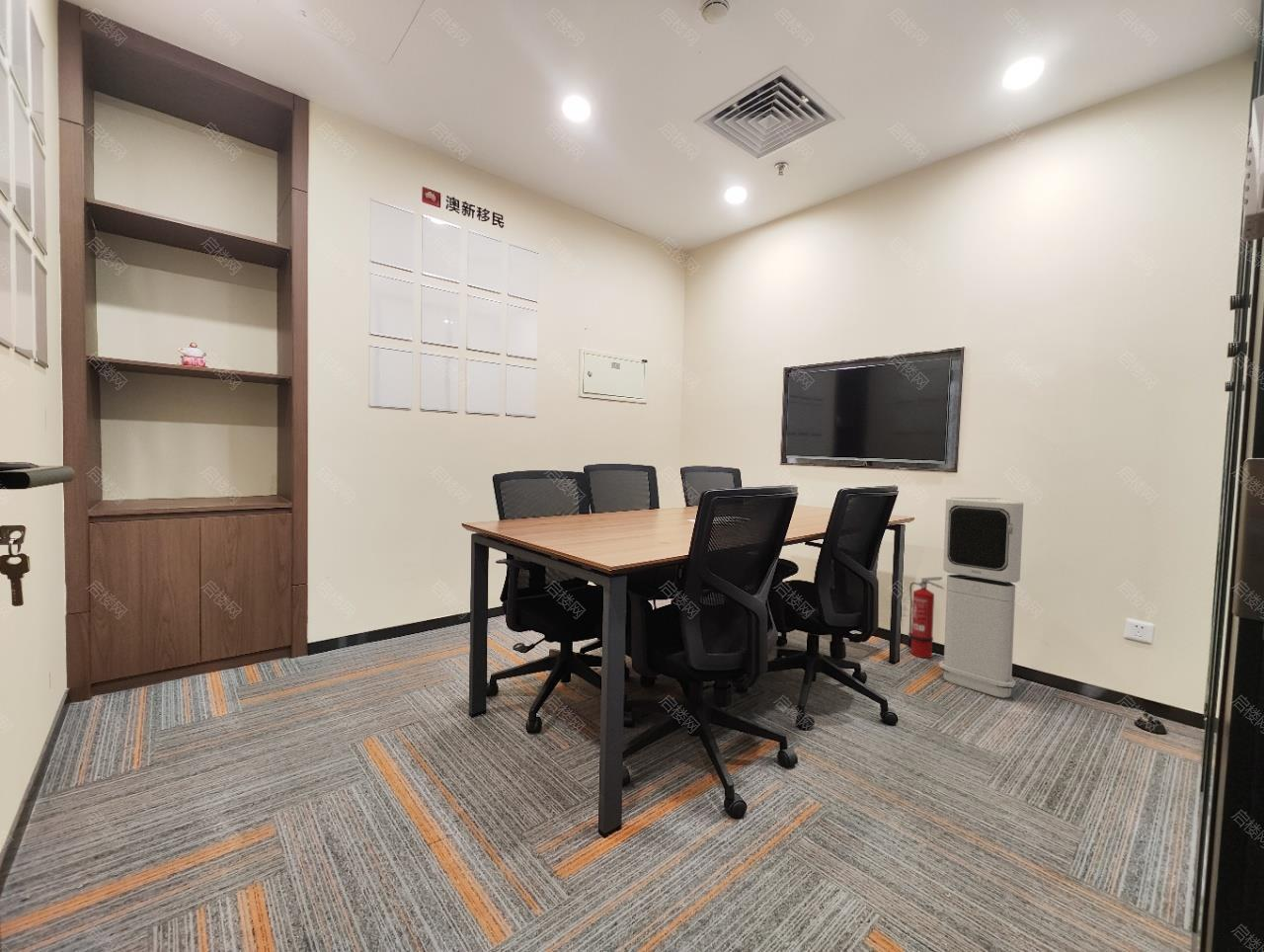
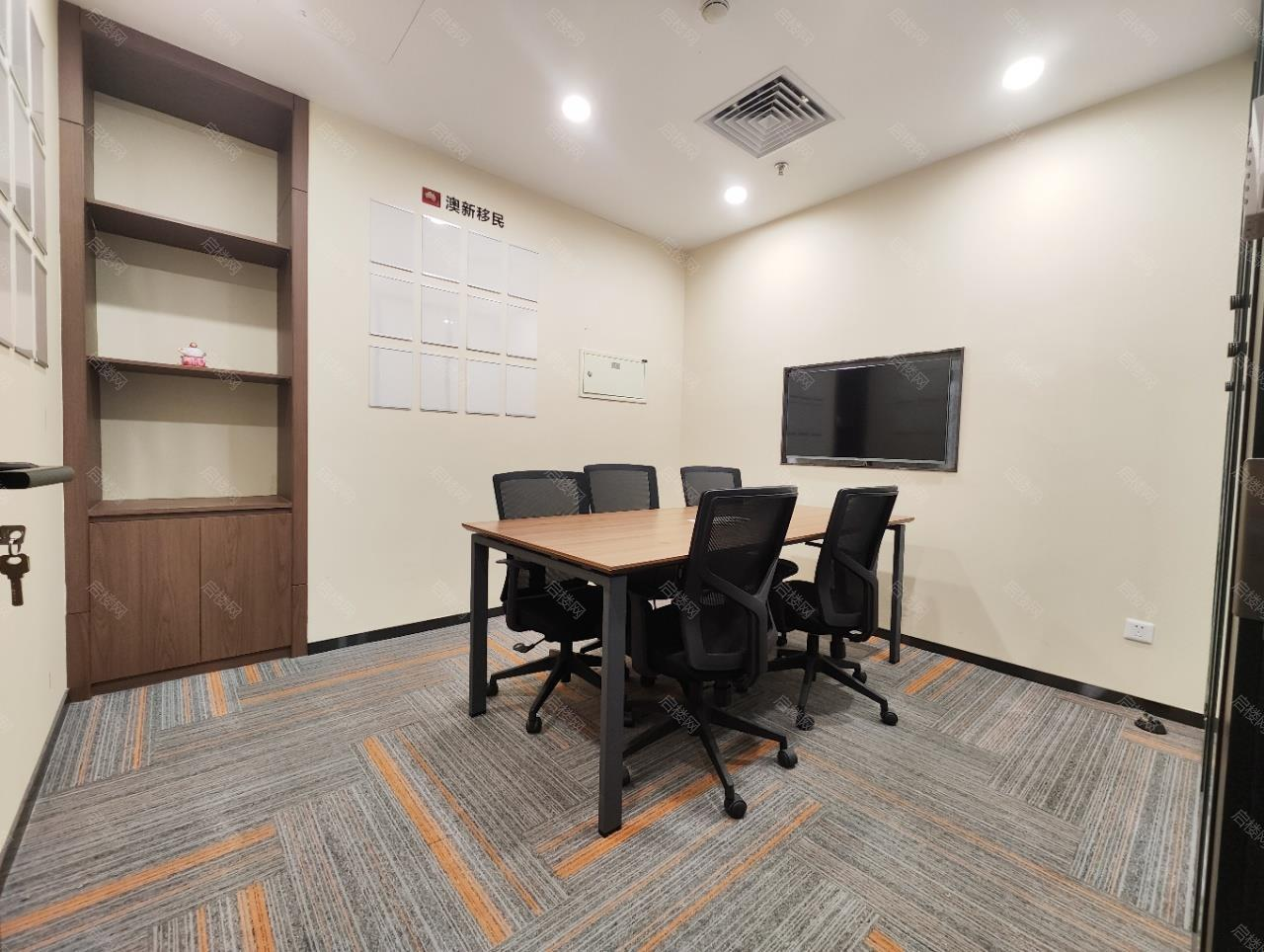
- fire extinguisher [907,576,945,659]
- air purifier [938,497,1024,699]
